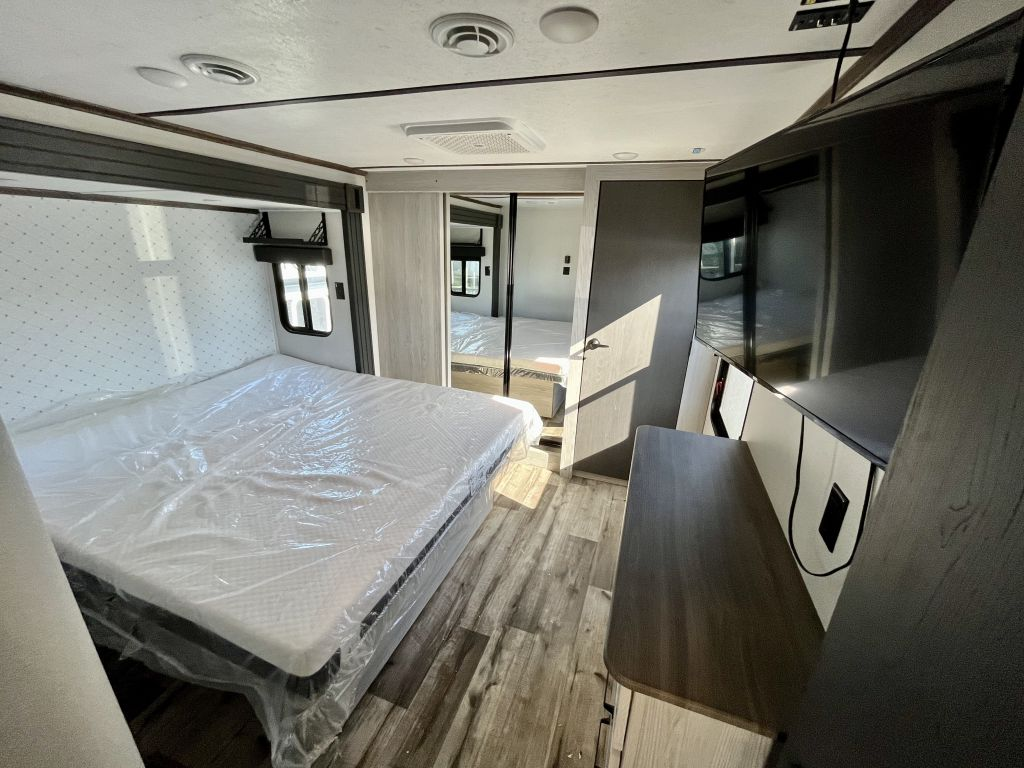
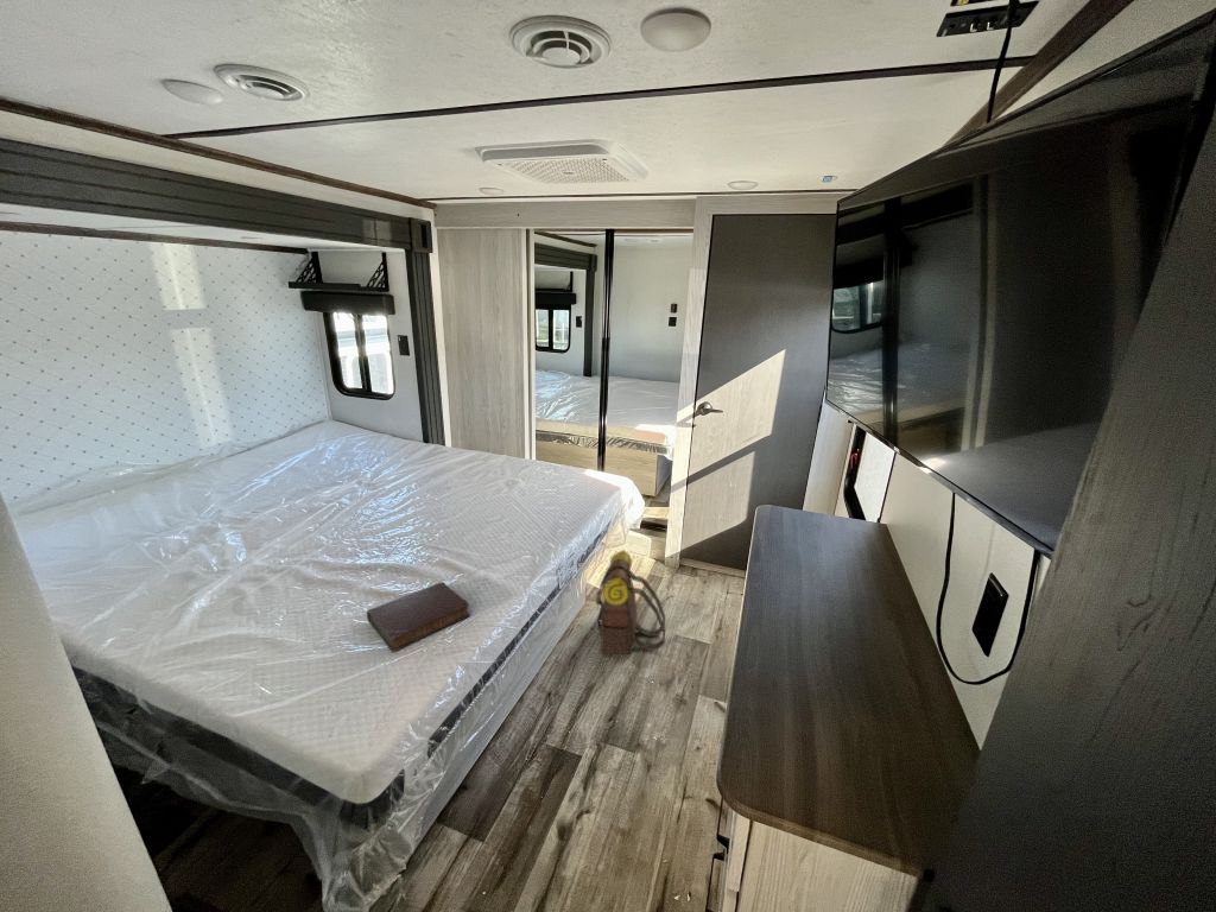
+ backpack [595,549,666,656]
+ book [366,581,471,653]
